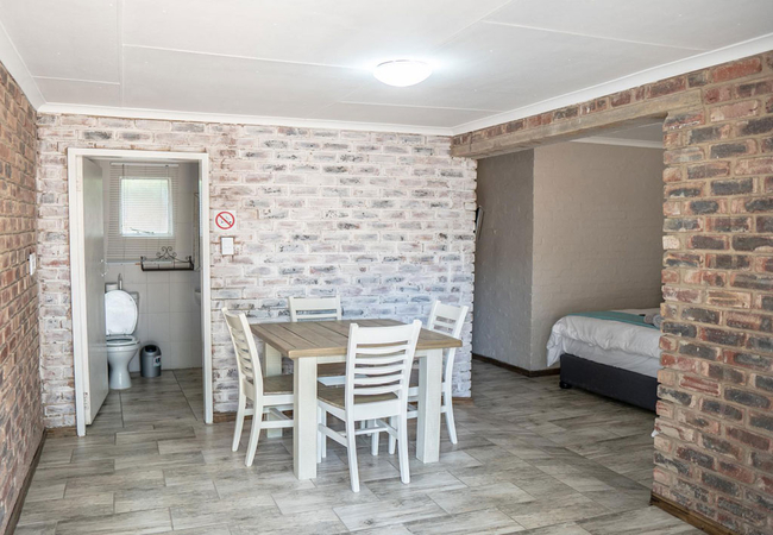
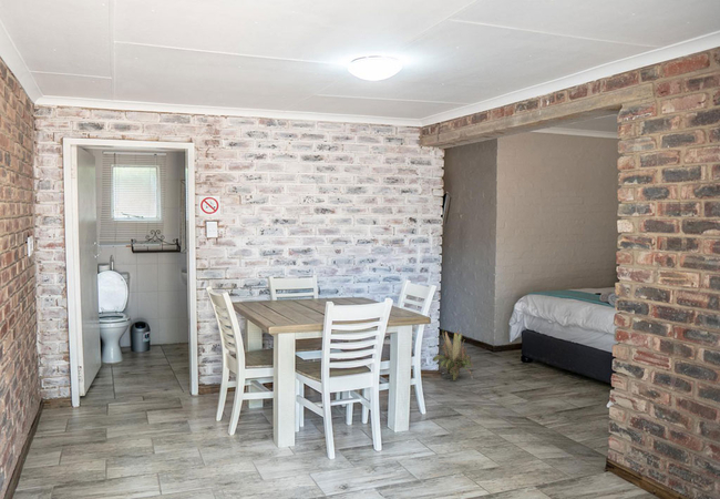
+ decorative plant [431,320,474,381]
